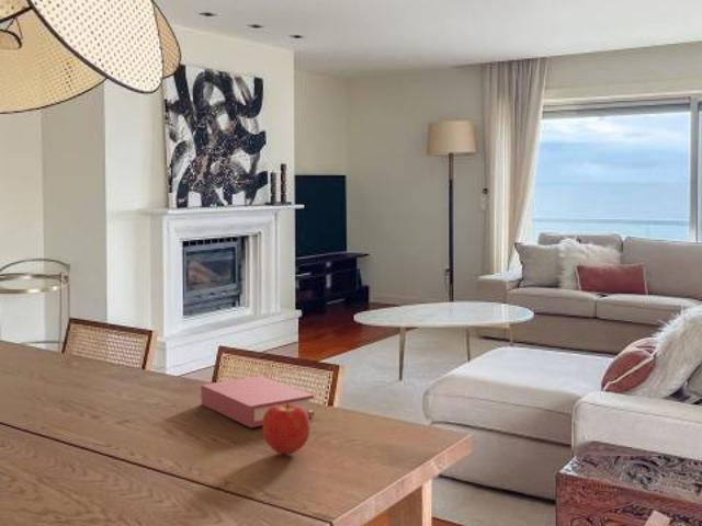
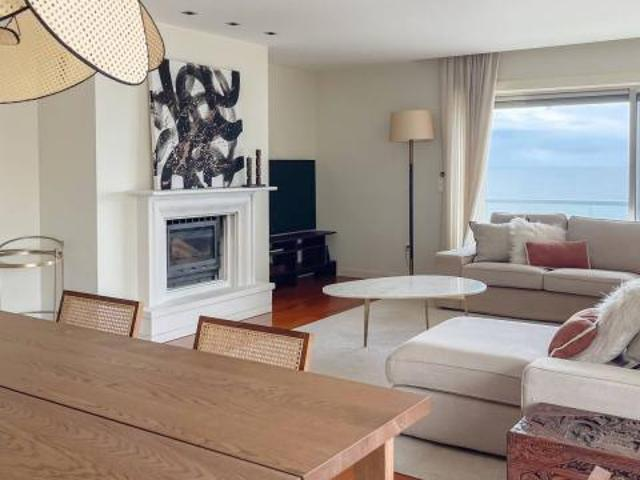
- book [200,375,315,428]
- apple [261,403,312,456]
